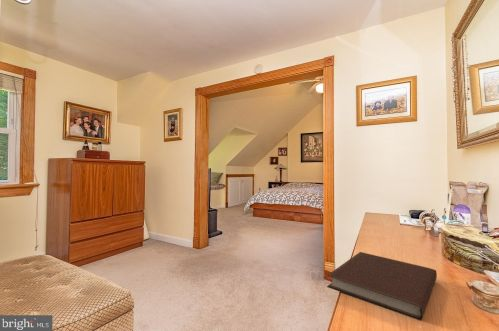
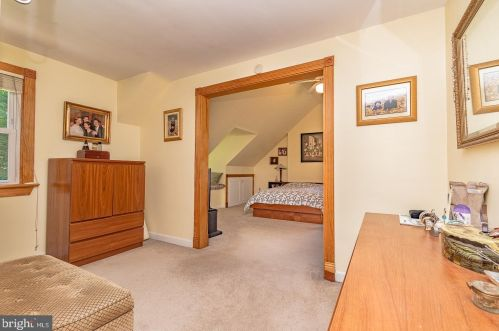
- notebook [326,251,438,321]
